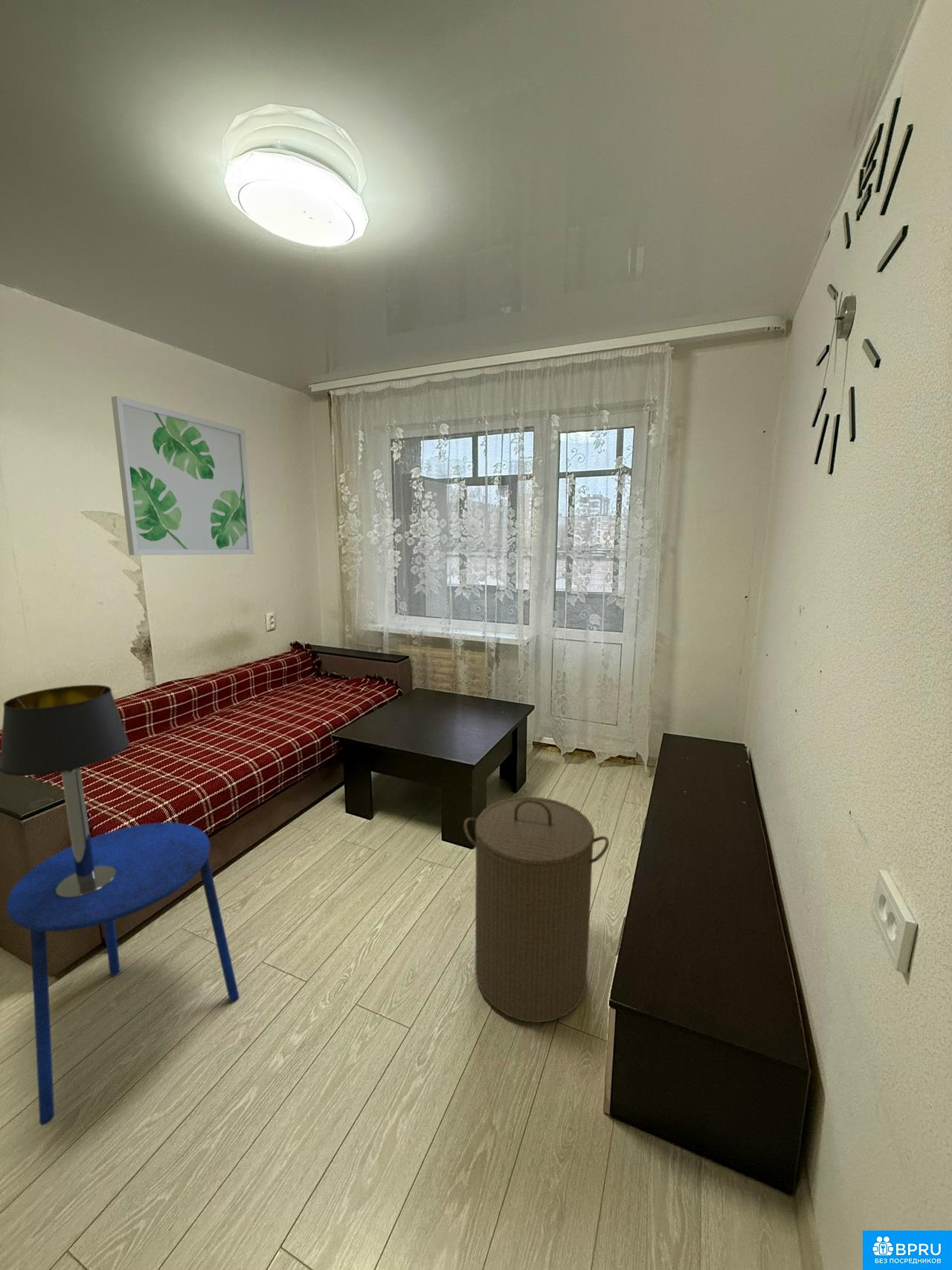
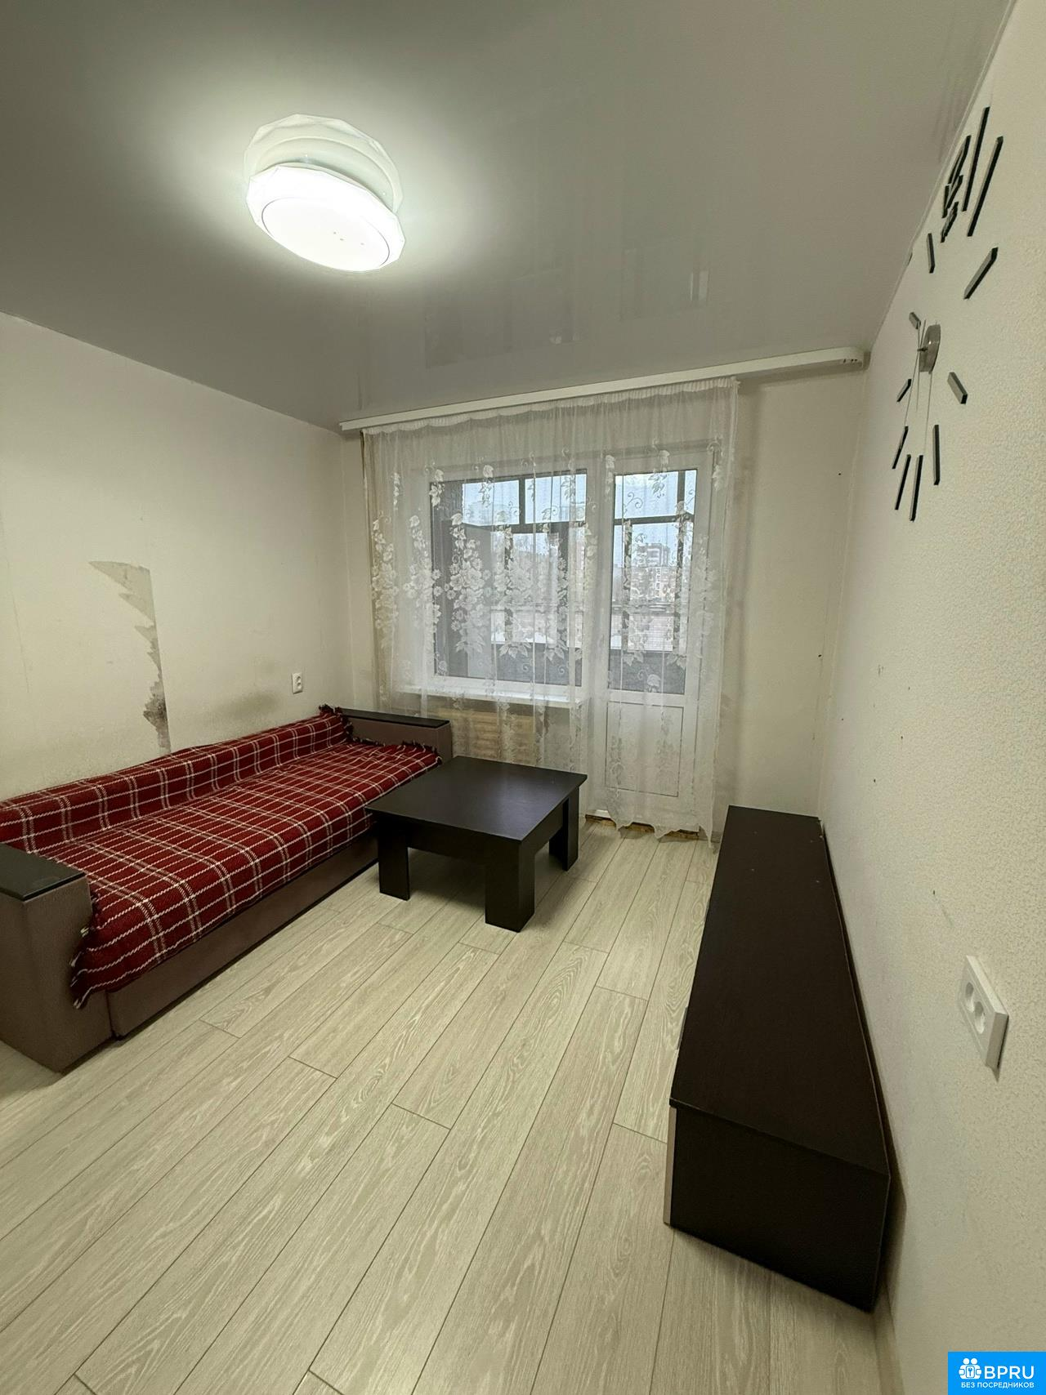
- side table [6,822,240,1126]
- laundry hamper [463,796,610,1023]
- table lamp [0,684,131,897]
- wall art [111,395,254,555]
